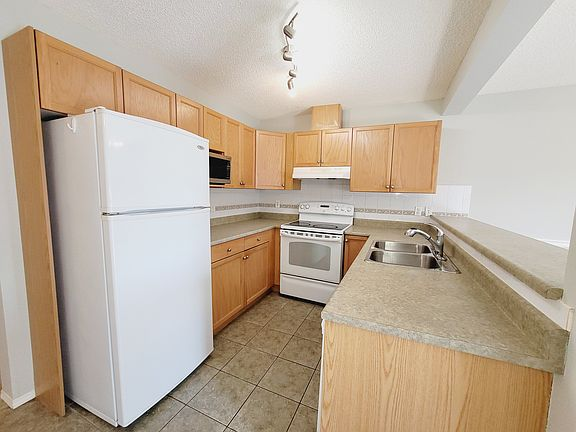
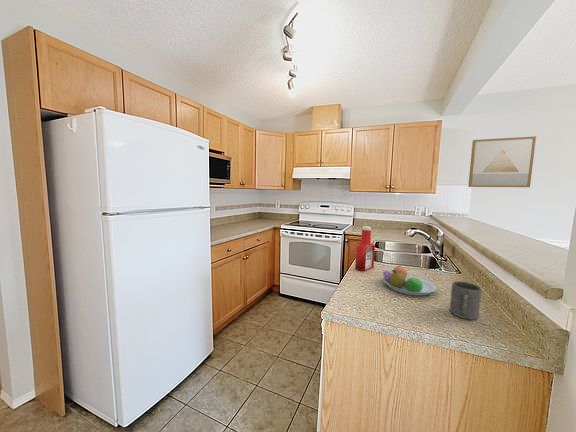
+ soap bottle [354,225,376,272]
+ wall art [467,135,537,188]
+ fruit bowl [382,265,437,297]
+ mug [449,280,483,321]
